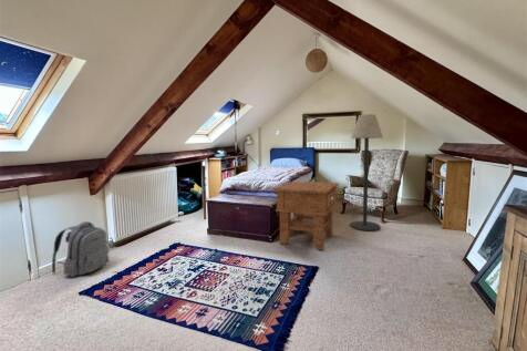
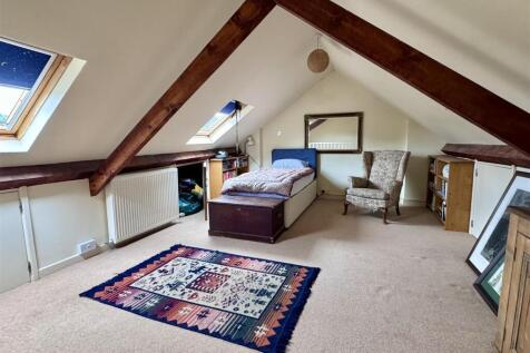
- floor lamp [349,113,384,231]
- backpack [51,220,111,278]
- side table [272,180,340,251]
